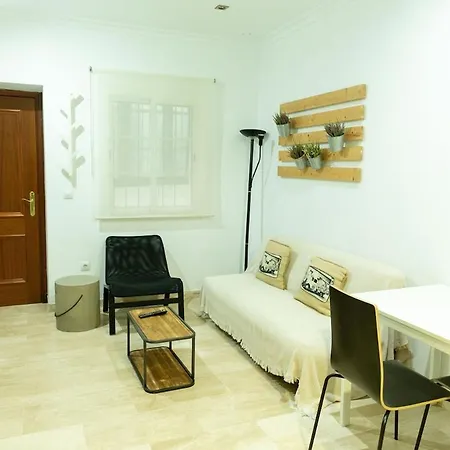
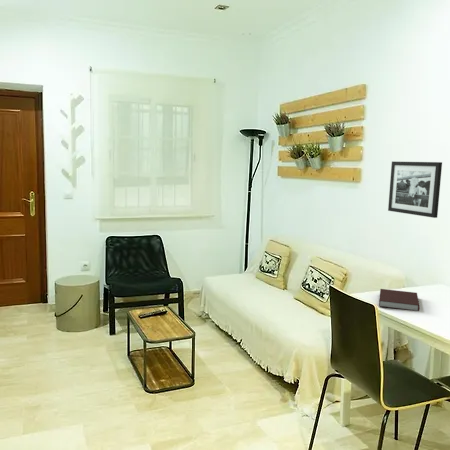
+ picture frame [387,161,443,219]
+ notebook [378,288,421,312]
